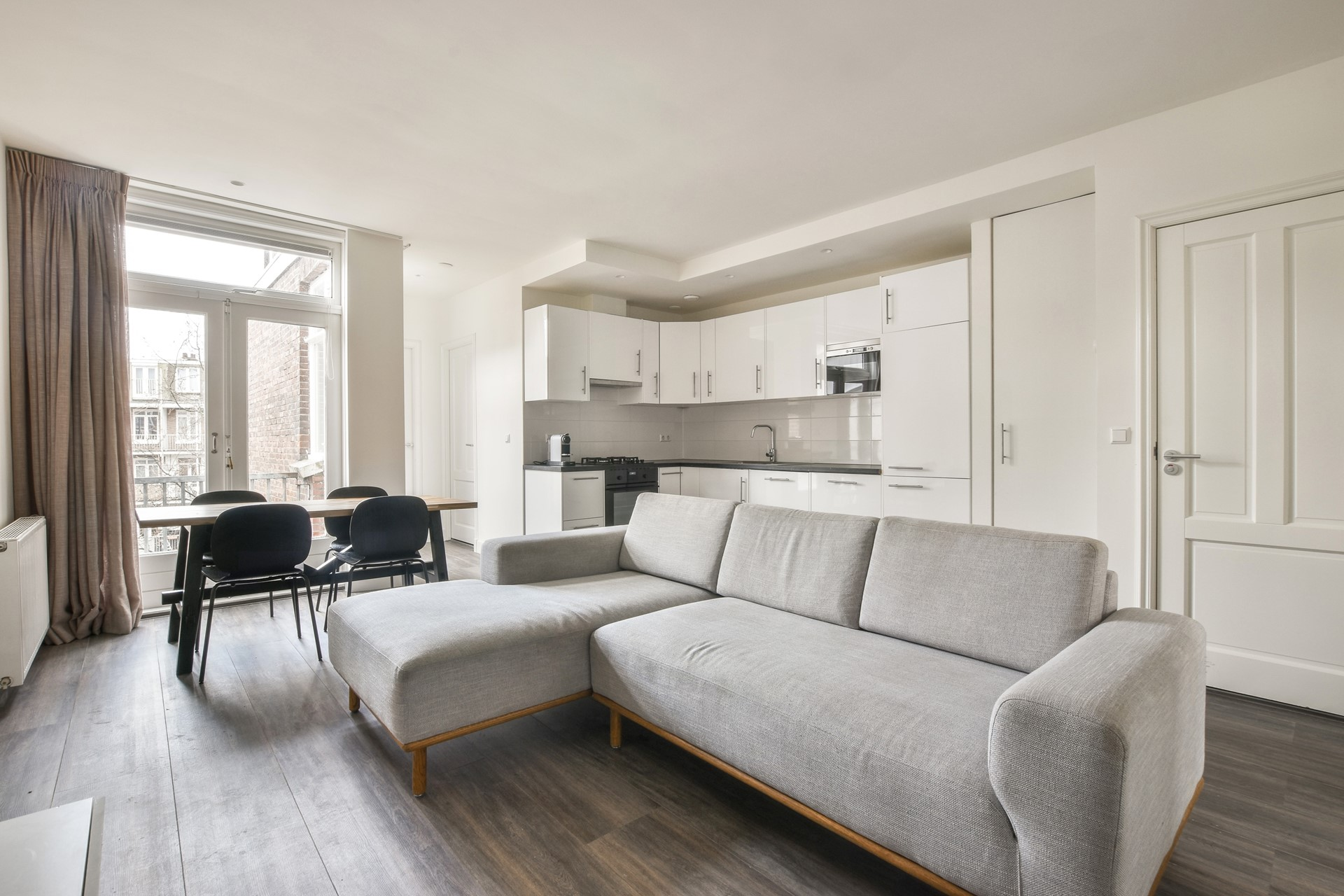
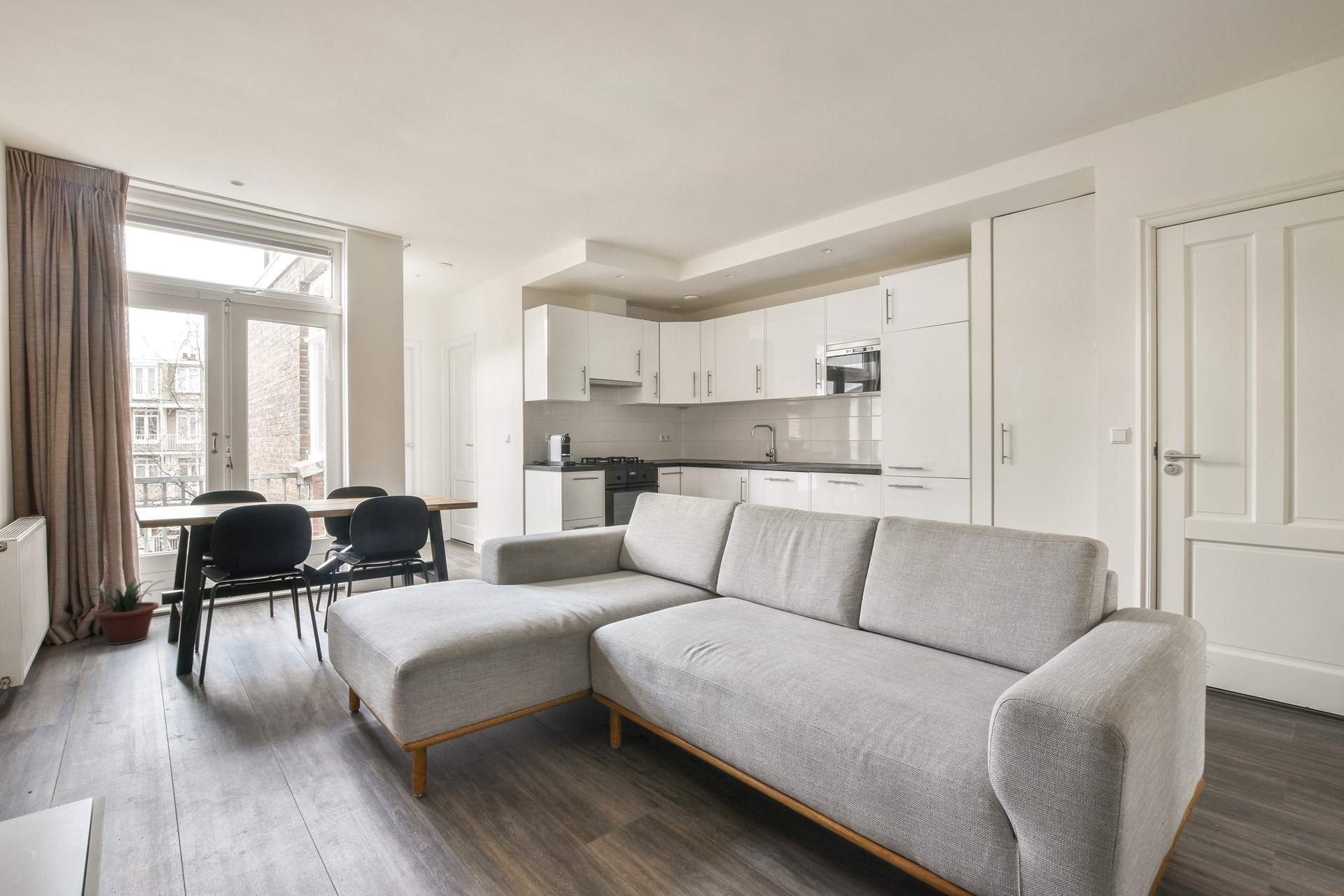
+ potted plant [78,579,165,645]
